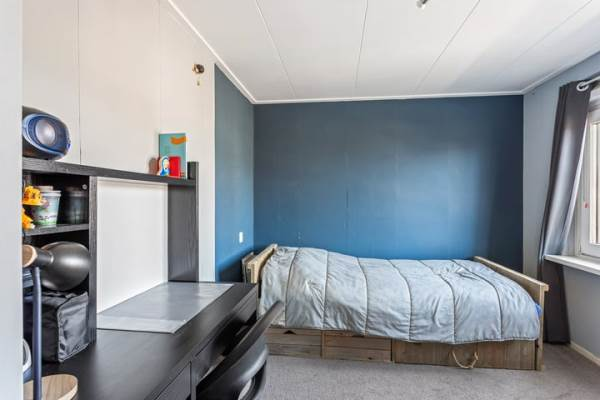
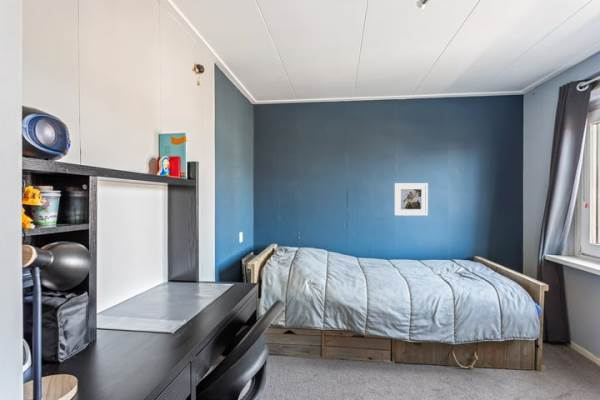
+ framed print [393,182,429,217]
